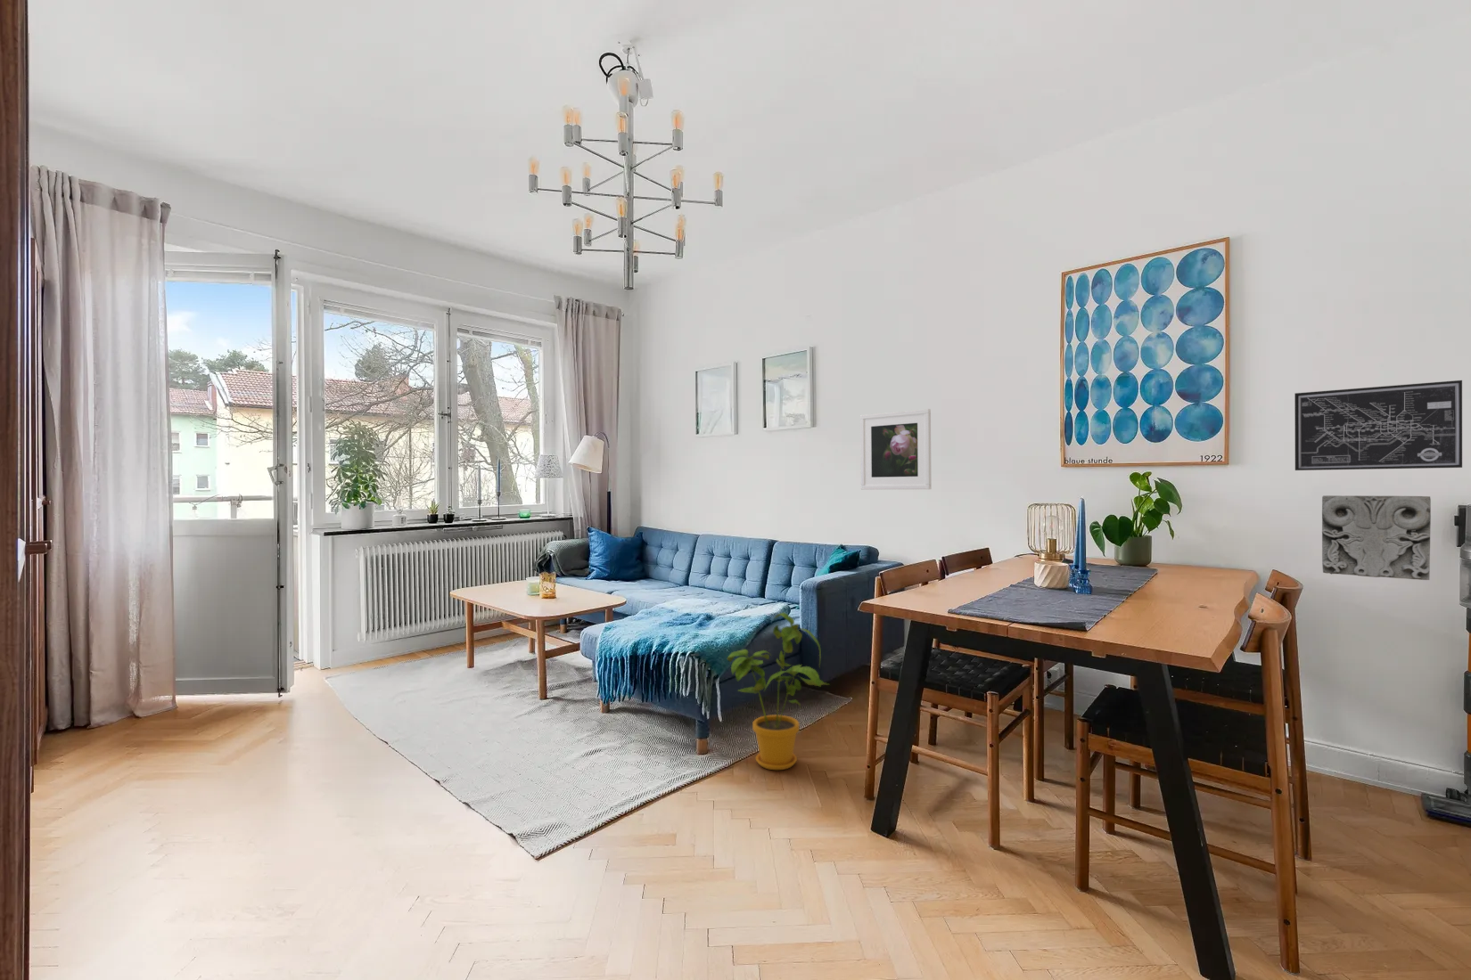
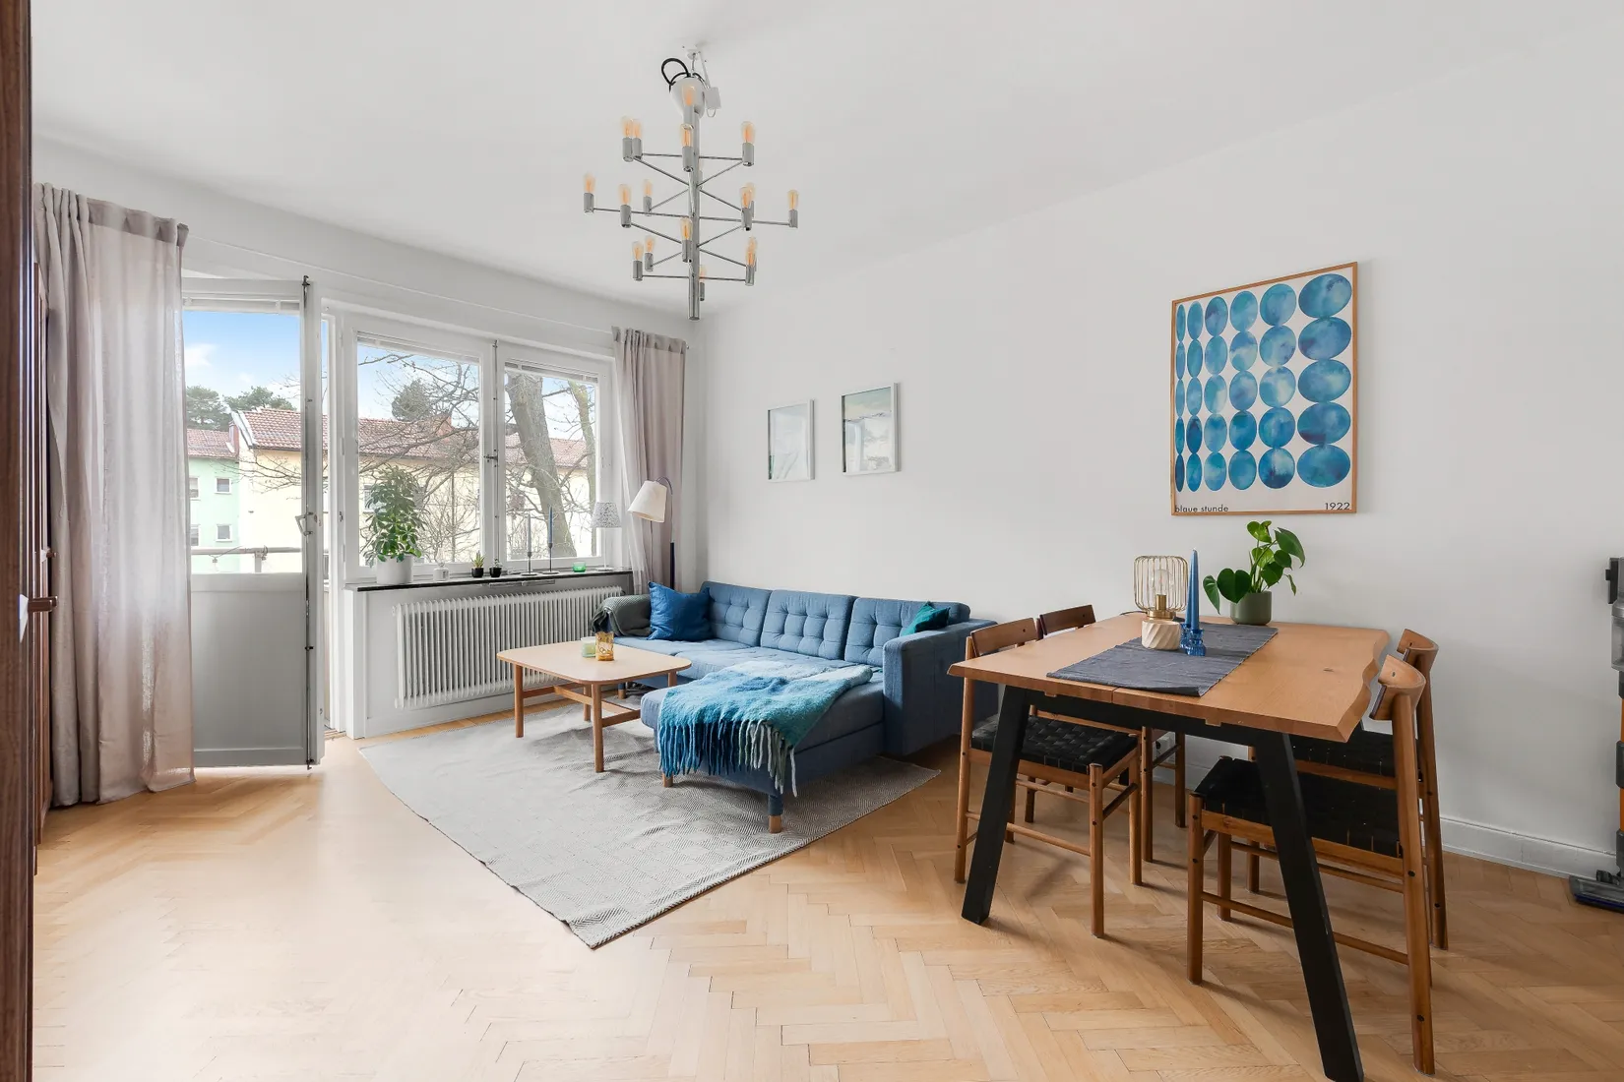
- wall art [1294,380,1463,471]
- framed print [859,408,931,490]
- house plant [727,612,831,771]
- decorative relief [1321,494,1432,581]
